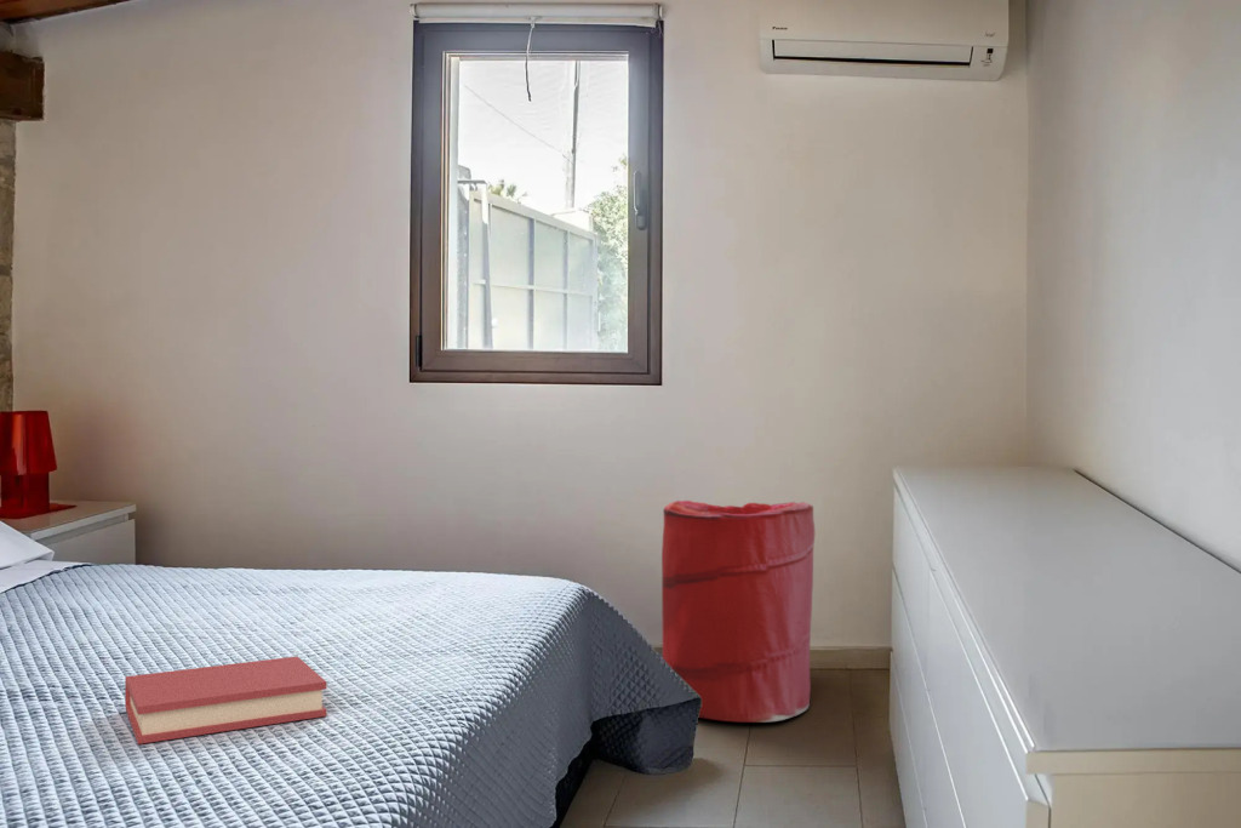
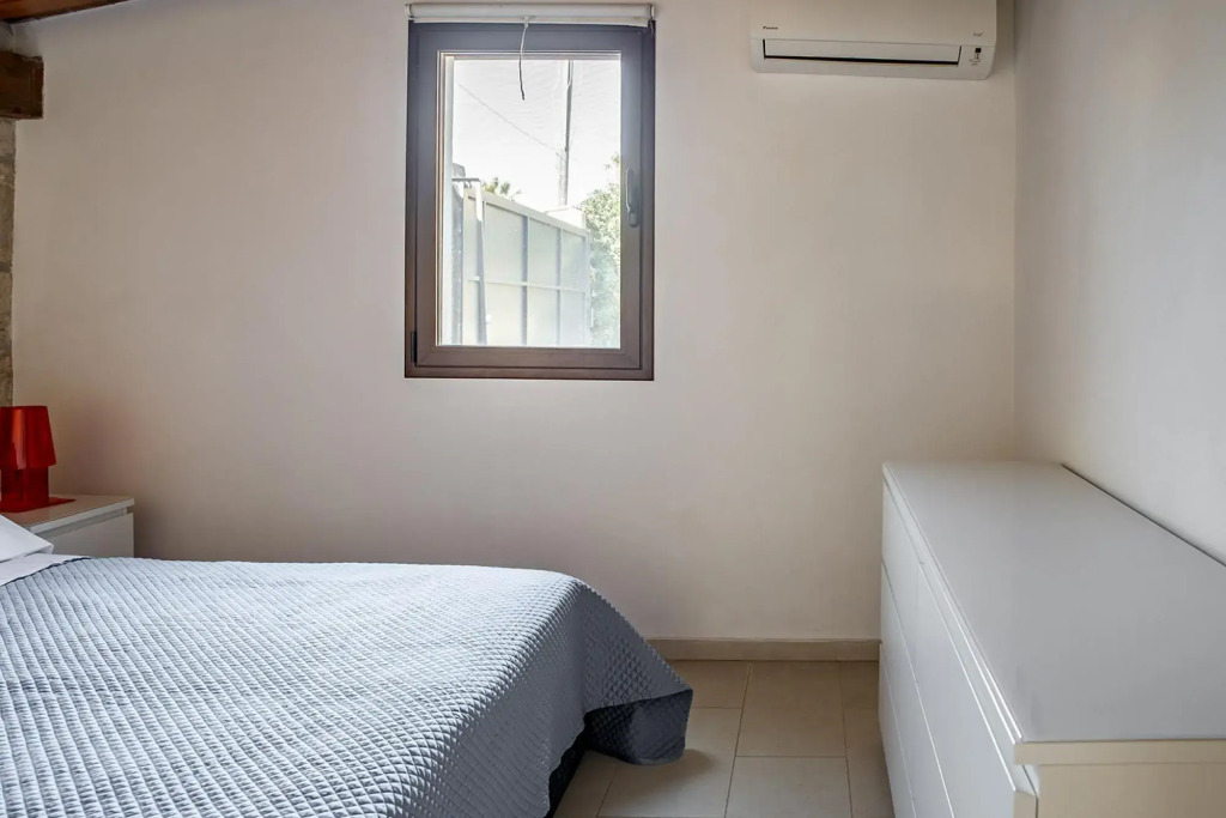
- laundry hamper [660,499,816,724]
- hardback book [124,655,327,746]
